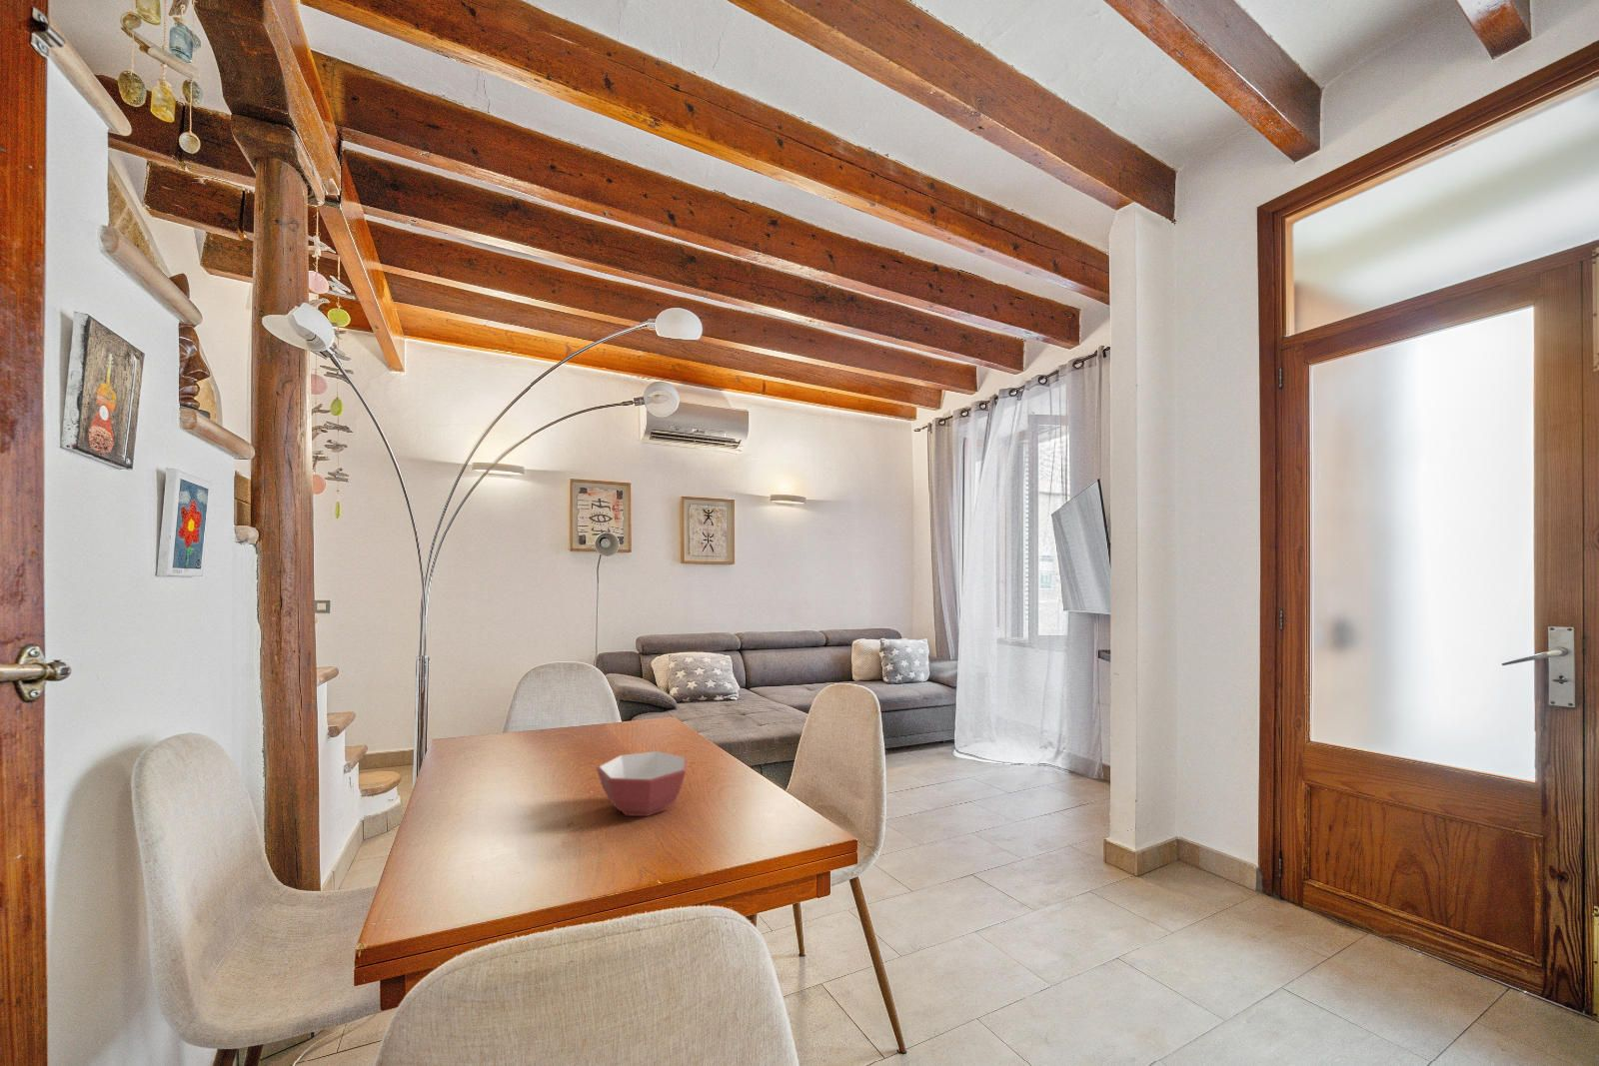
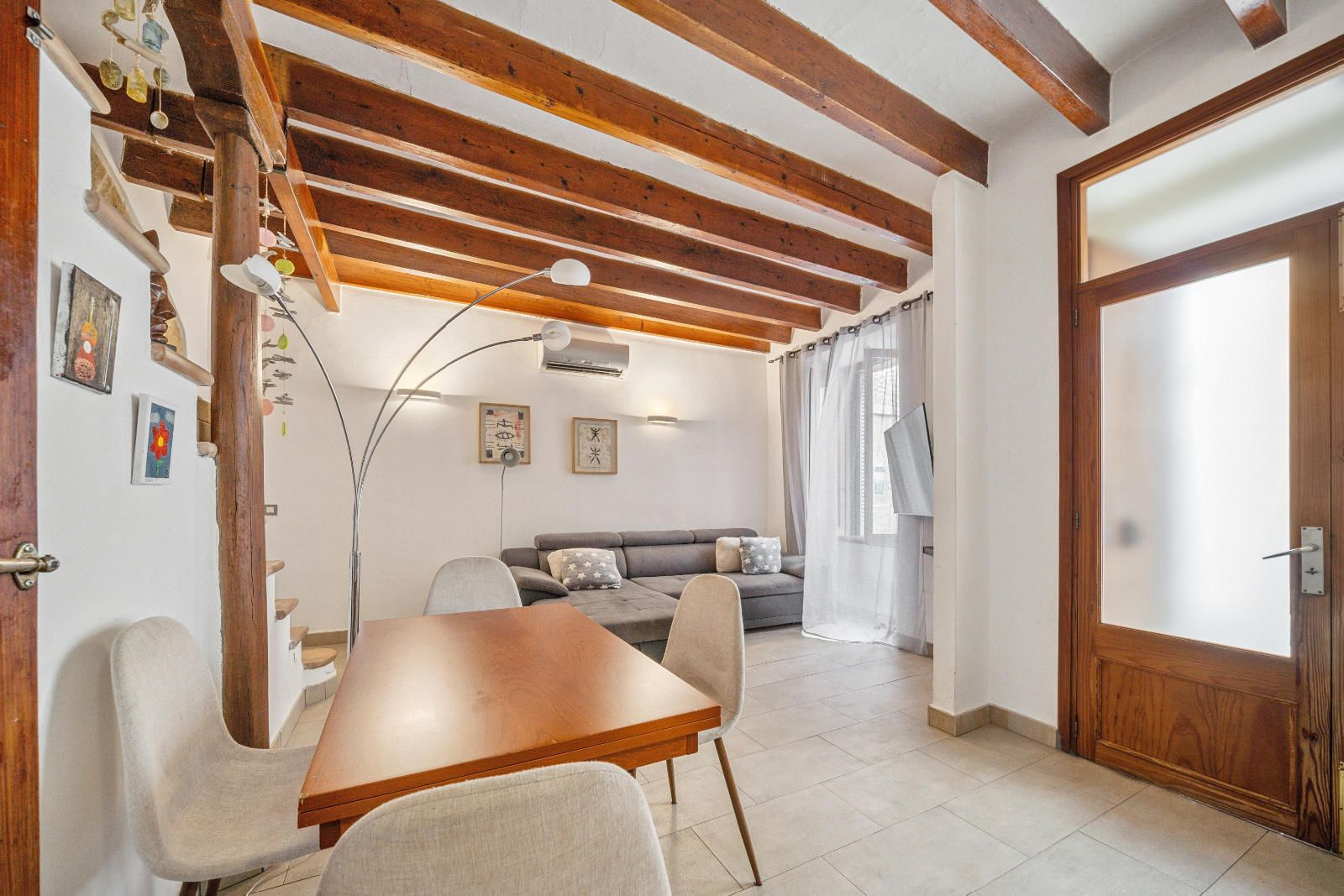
- bowl [596,751,689,817]
